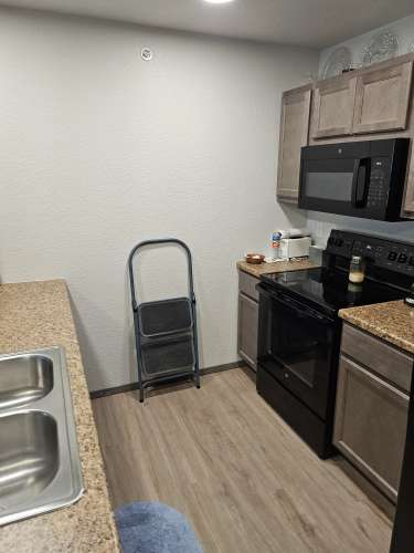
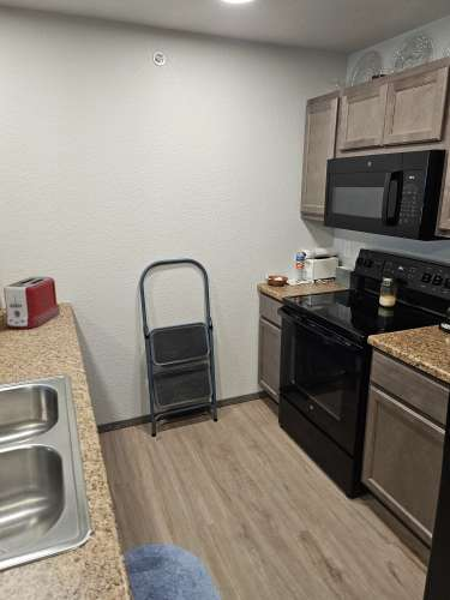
+ toaster [2,276,61,330]
